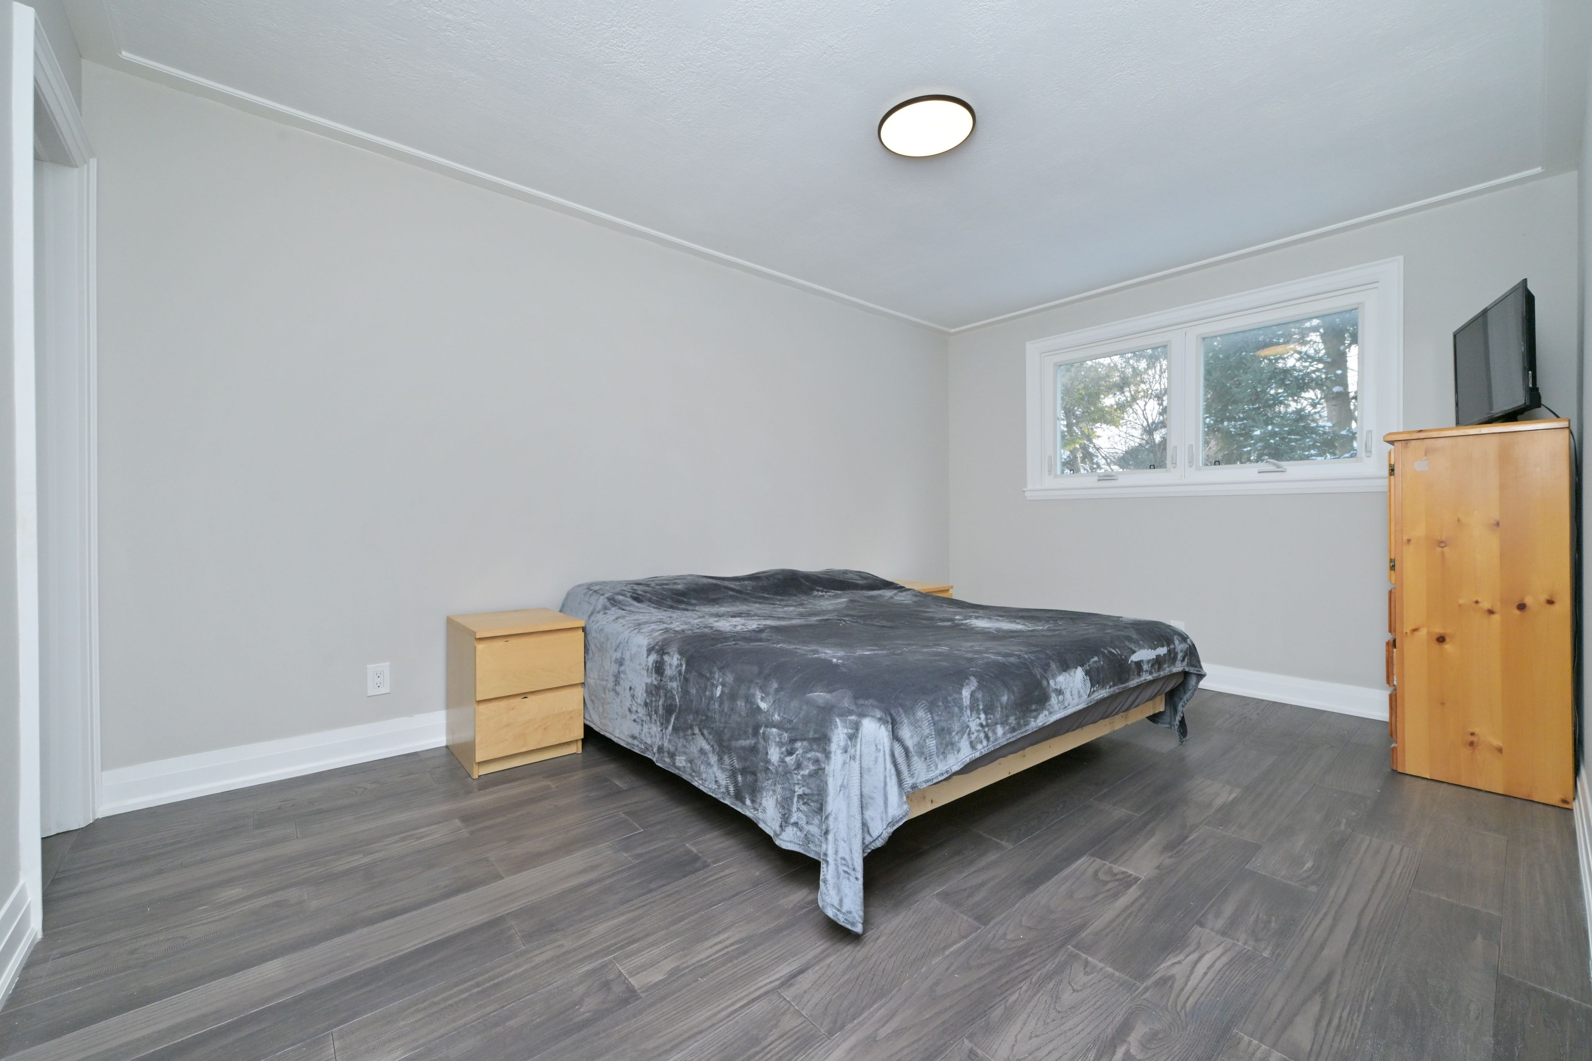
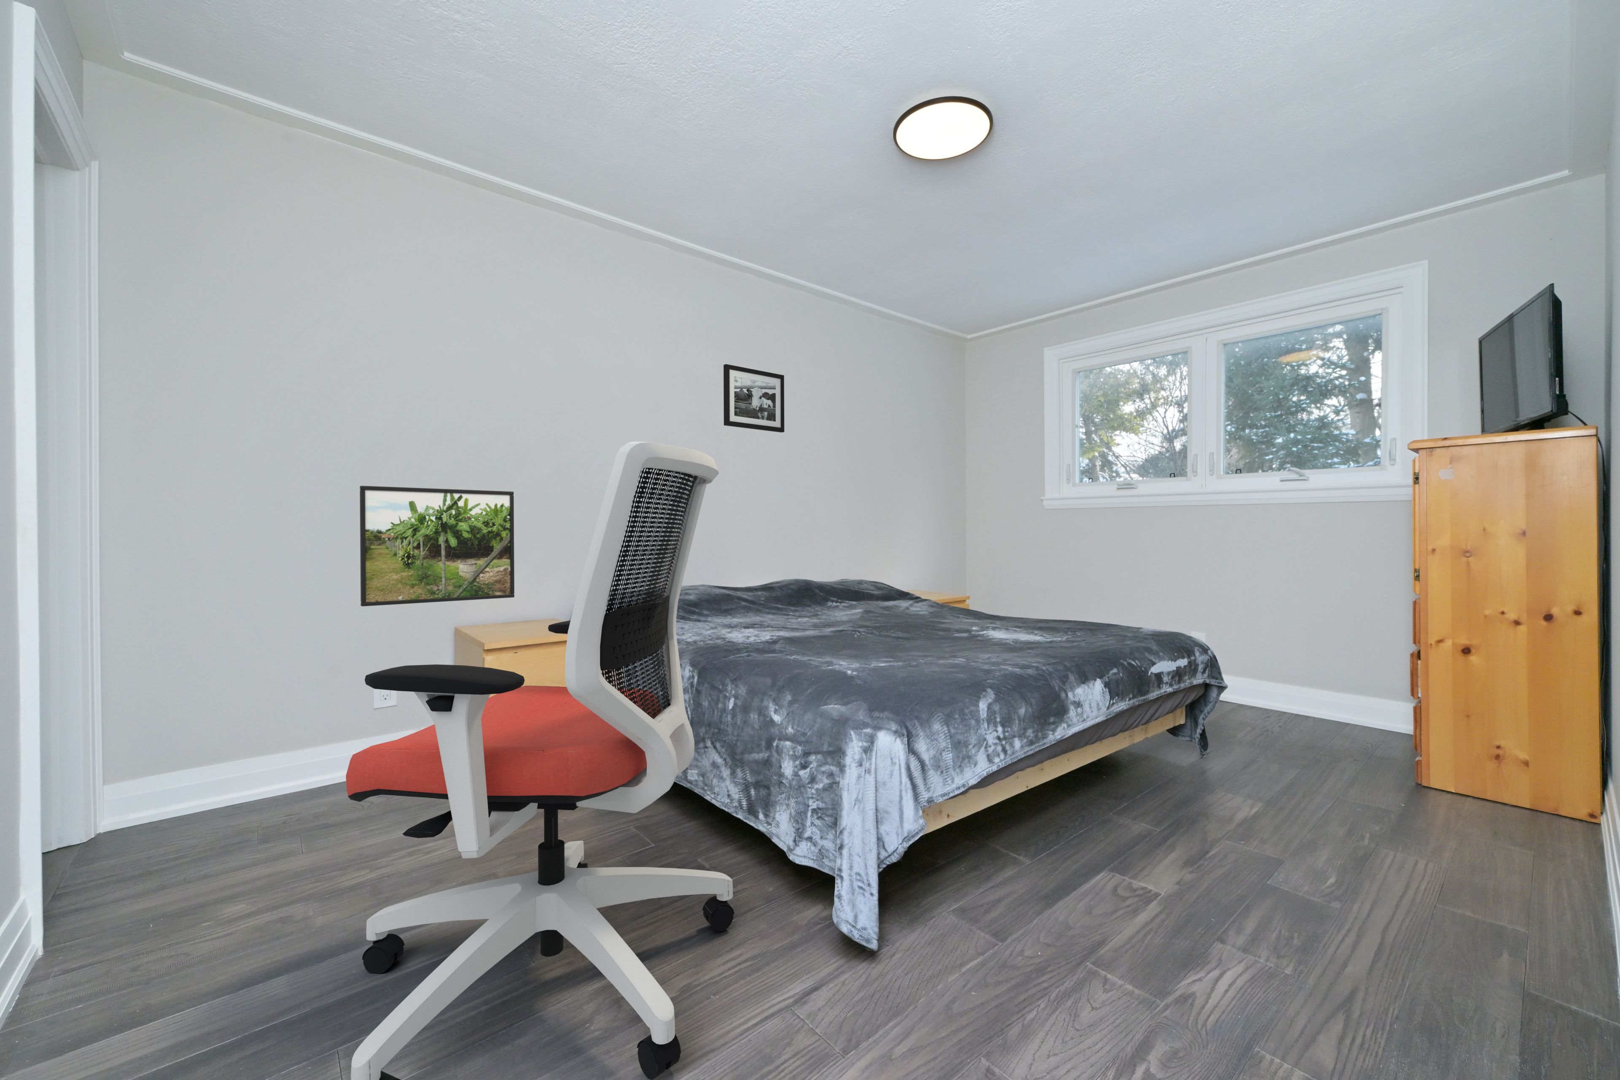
+ office chair [346,441,734,1080]
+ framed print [359,485,515,606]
+ picture frame [723,364,785,433]
